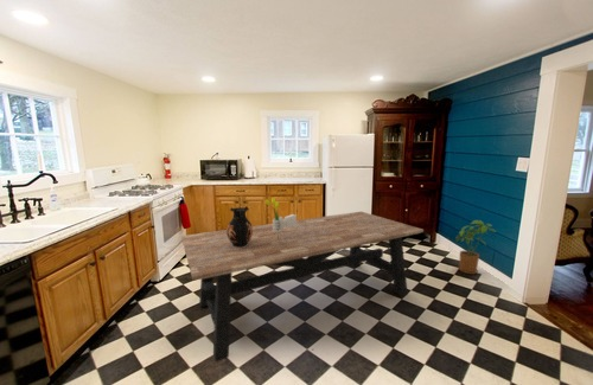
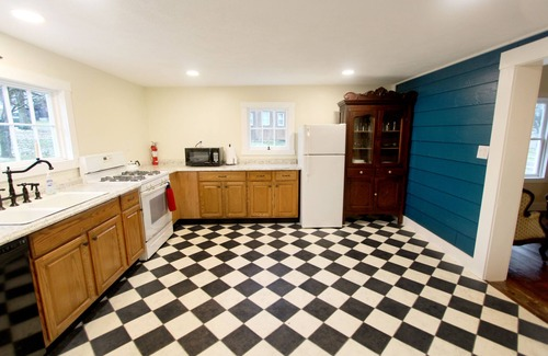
- house plant [455,219,498,275]
- dining table [180,211,425,362]
- bouquet [263,197,298,239]
- ceramic jug [225,205,253,246]
